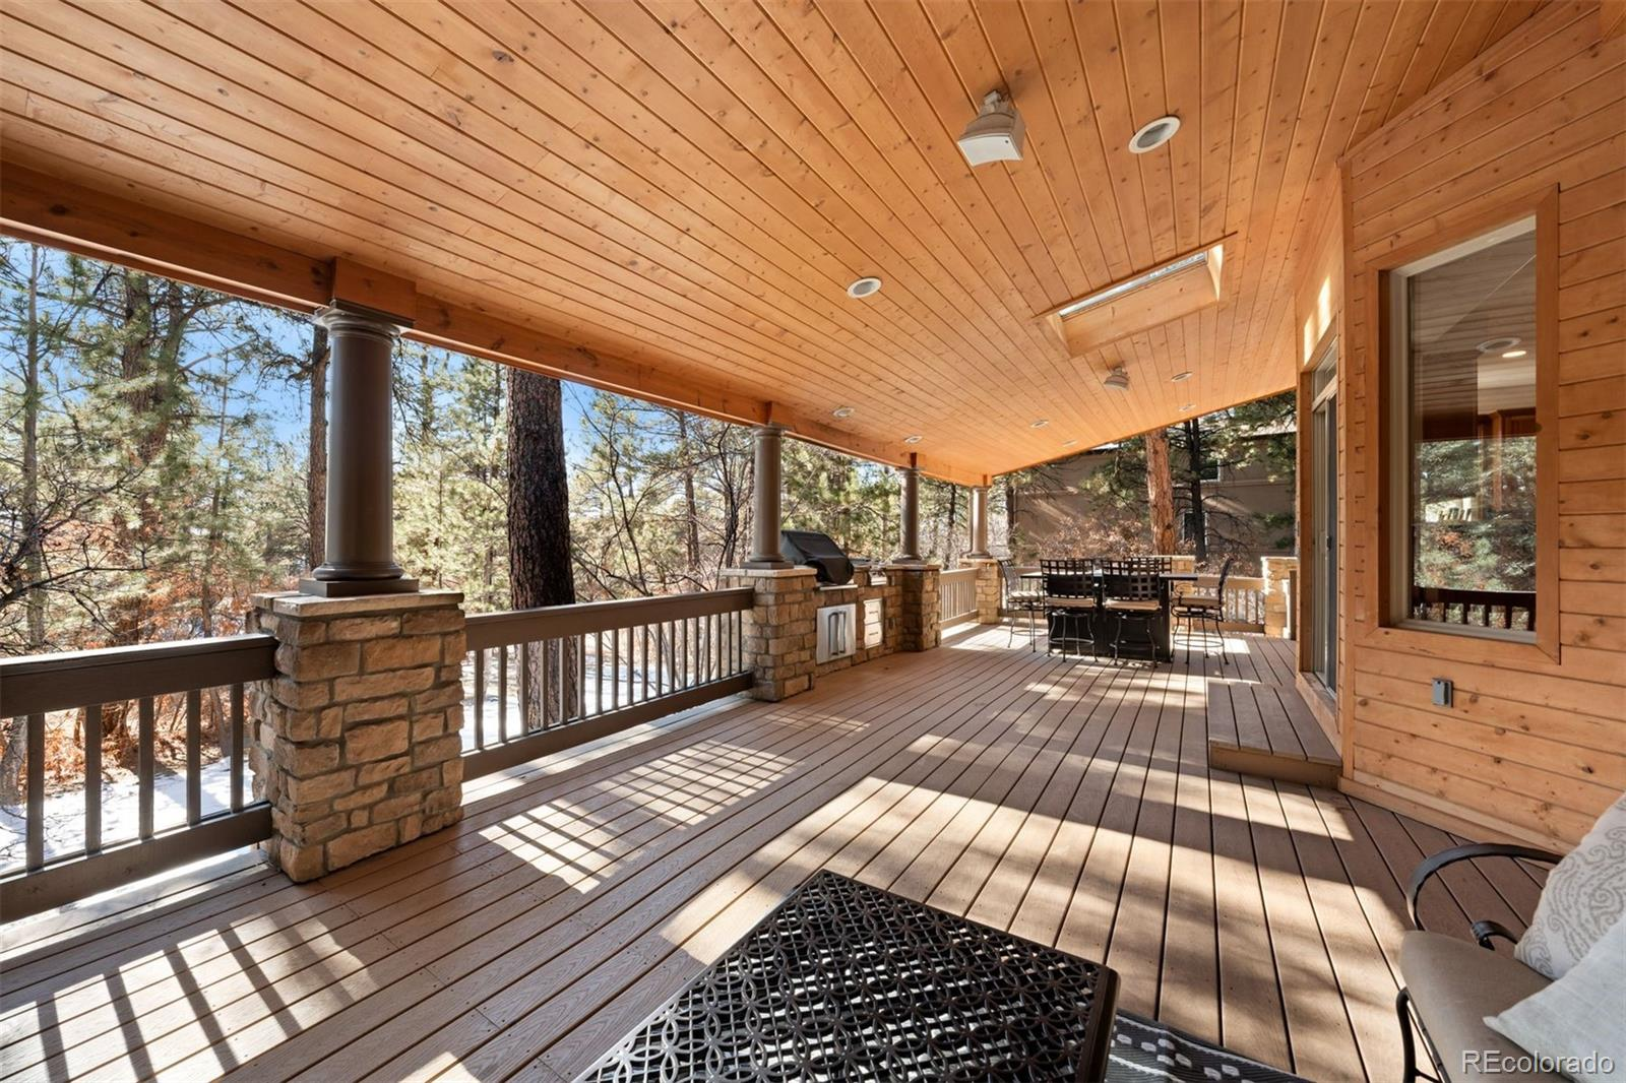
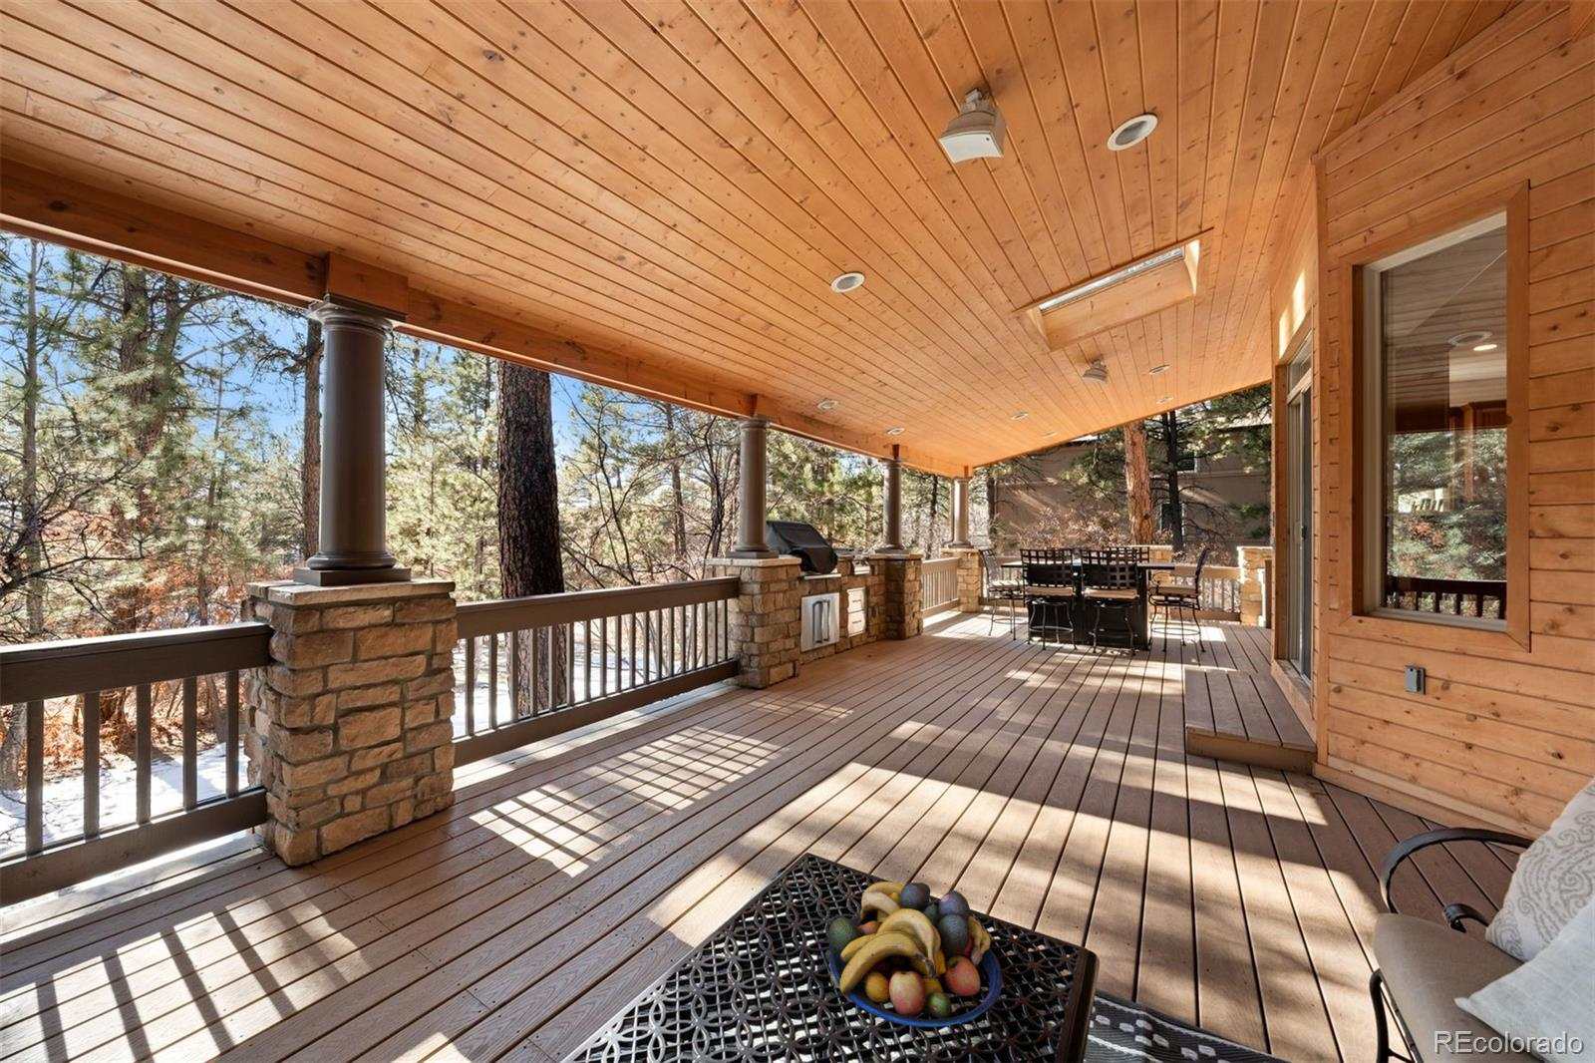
+ fruit bowl [824,880,1003,1029]
